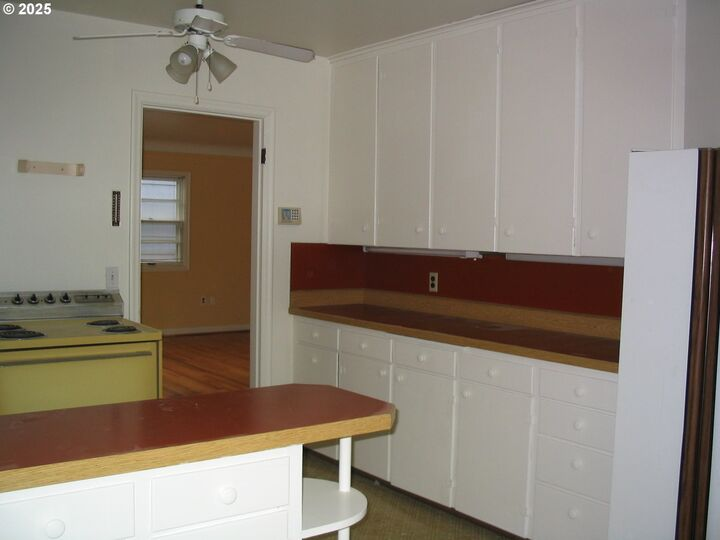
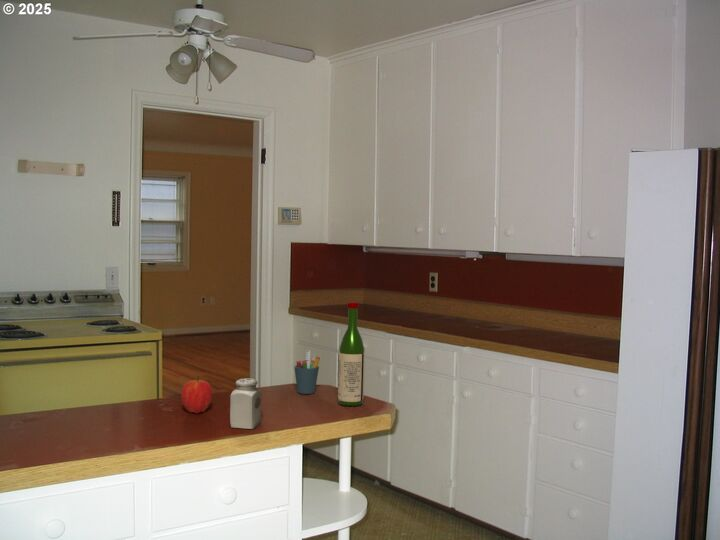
+ wine bottle [337,301,366,407]
+ salt shaker [229,377,263,430]
+ apple [180,375,213,414]
+ pen holder [293,350,321,395]
